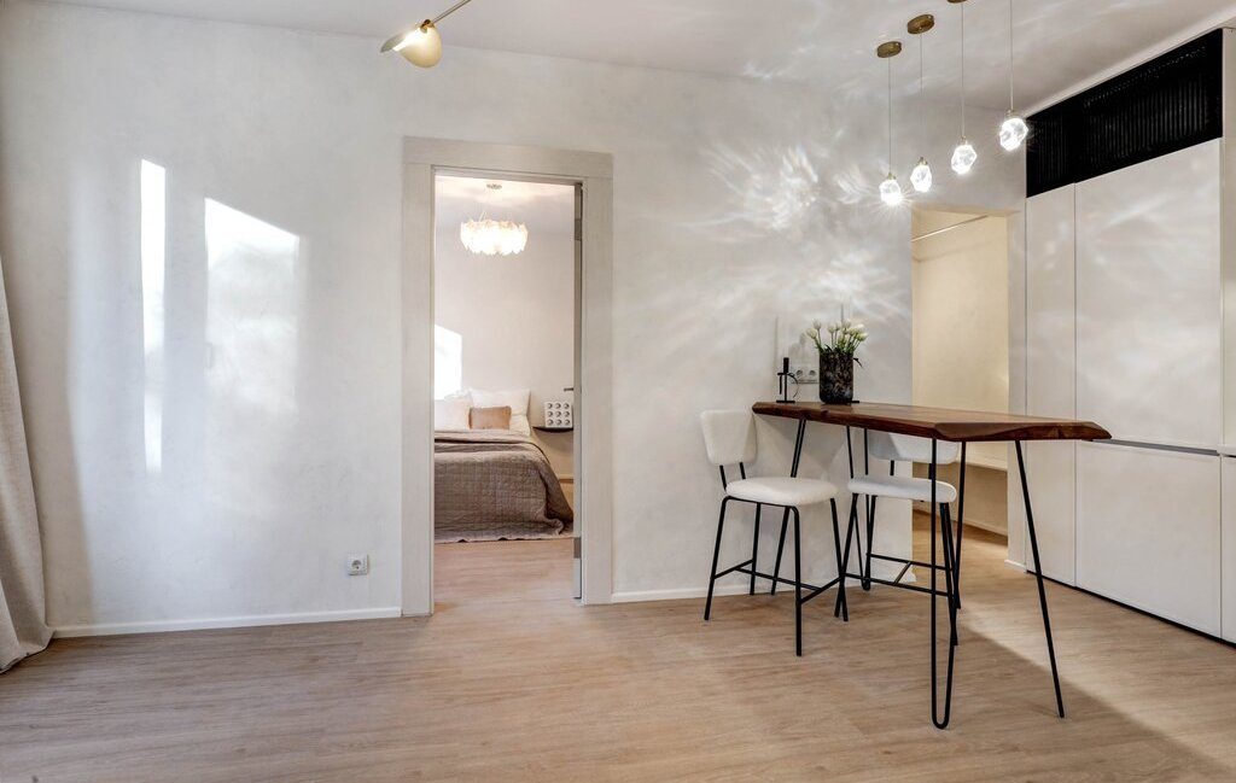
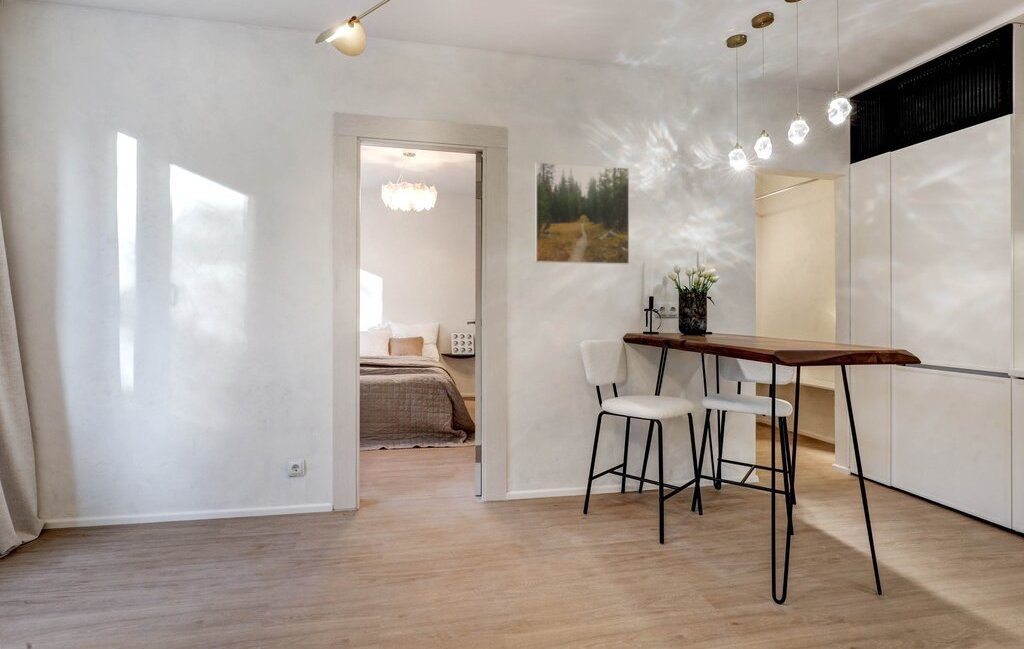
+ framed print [534,161,630,265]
